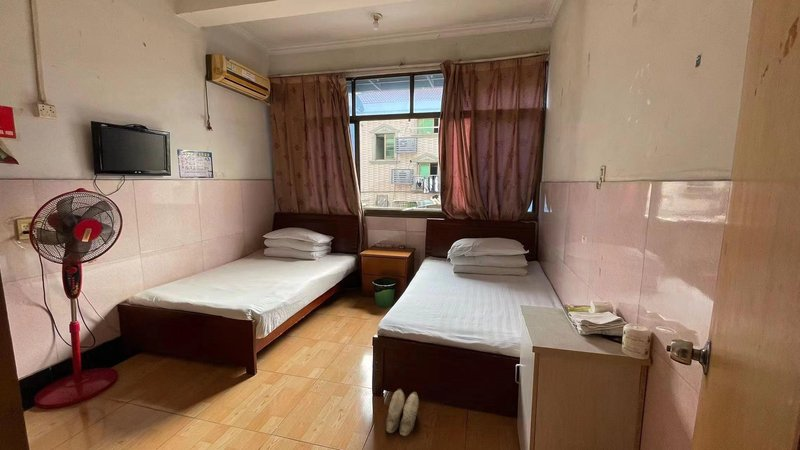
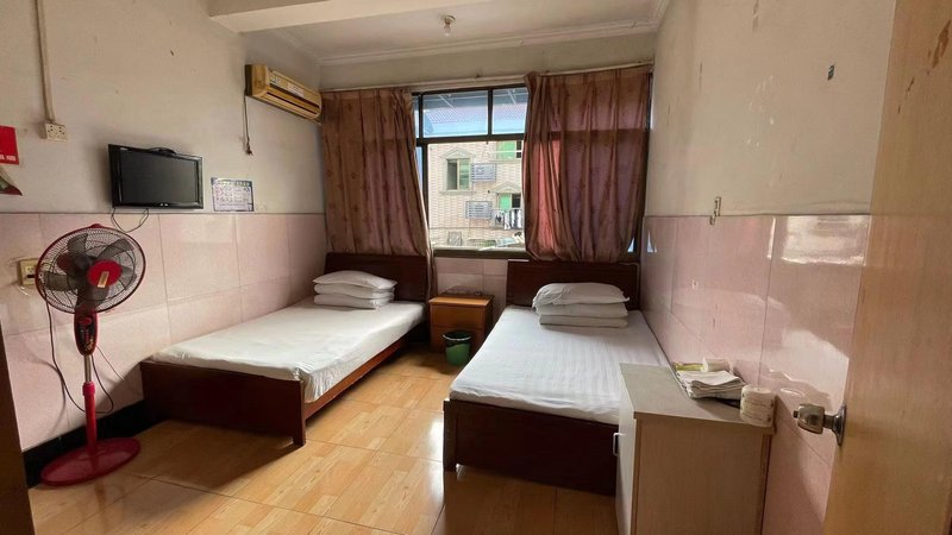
- slippers [385,388,420,437]
